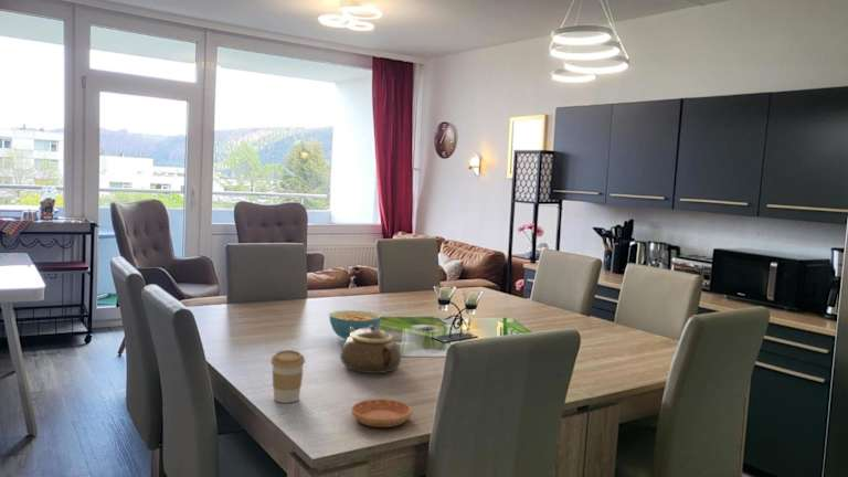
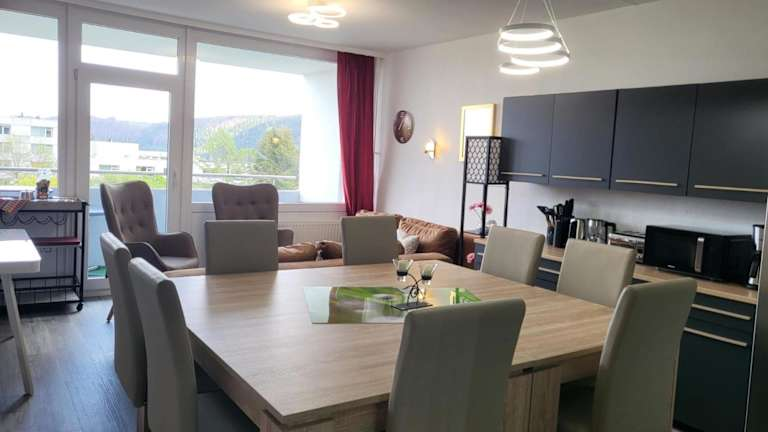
- teapot [339,326,402,374]
- coffee cup [269,349,306,404]
- cereal bowl [328,309,382,340]
- saucer [350,398,413,428]
